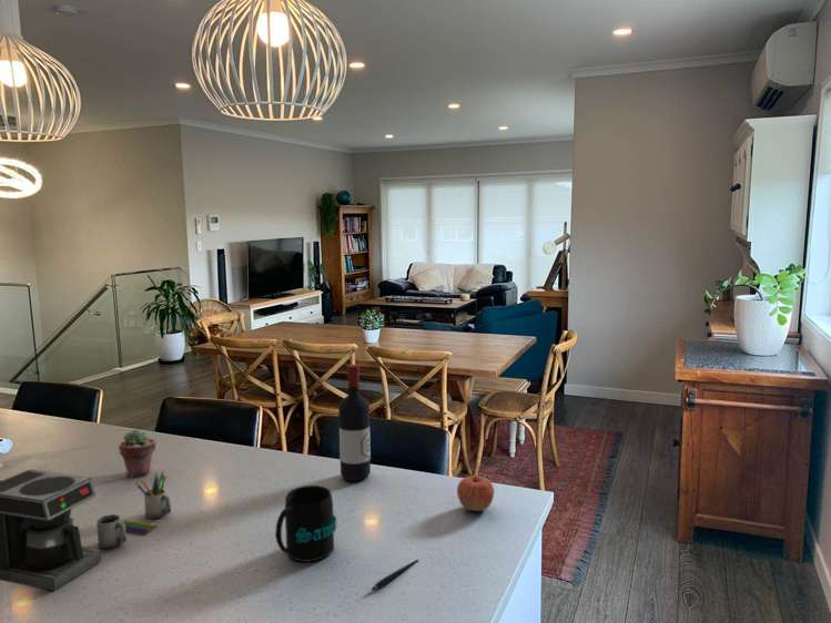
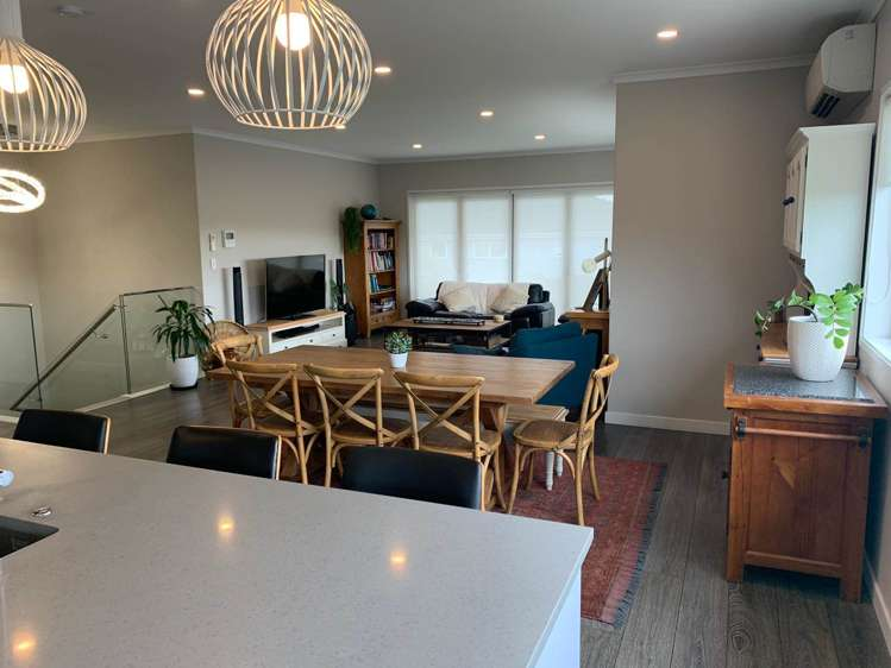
- pen [371,558,419,591]
- coffee maker [0,469,172,592]
- wine bottle [337,364,372,482]
- mug [274,484,337,562]
- potted succulent [118,428,158,478]
- apple [456,474,495,512]
